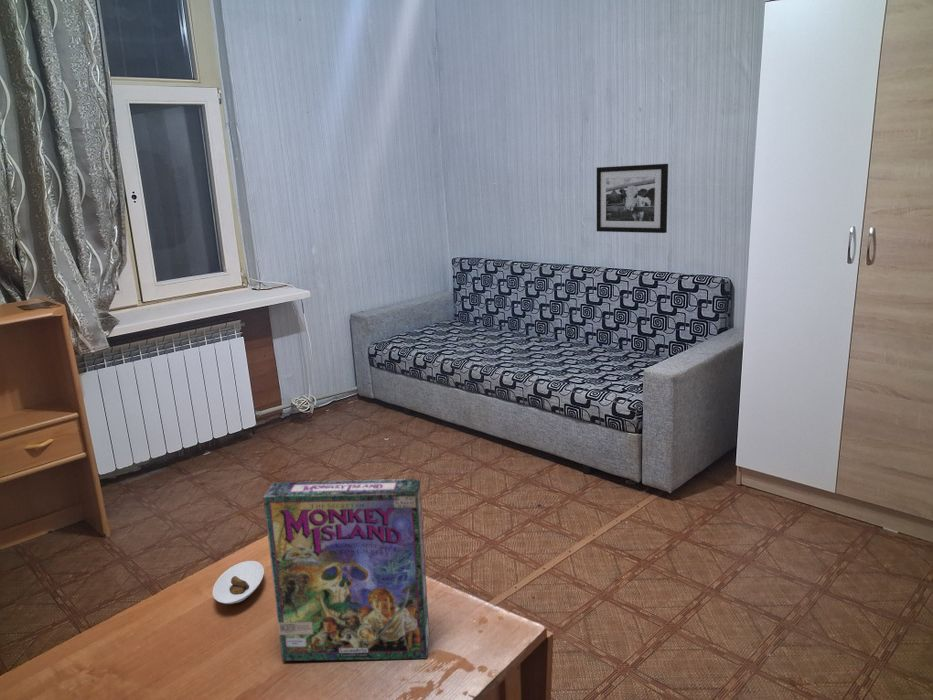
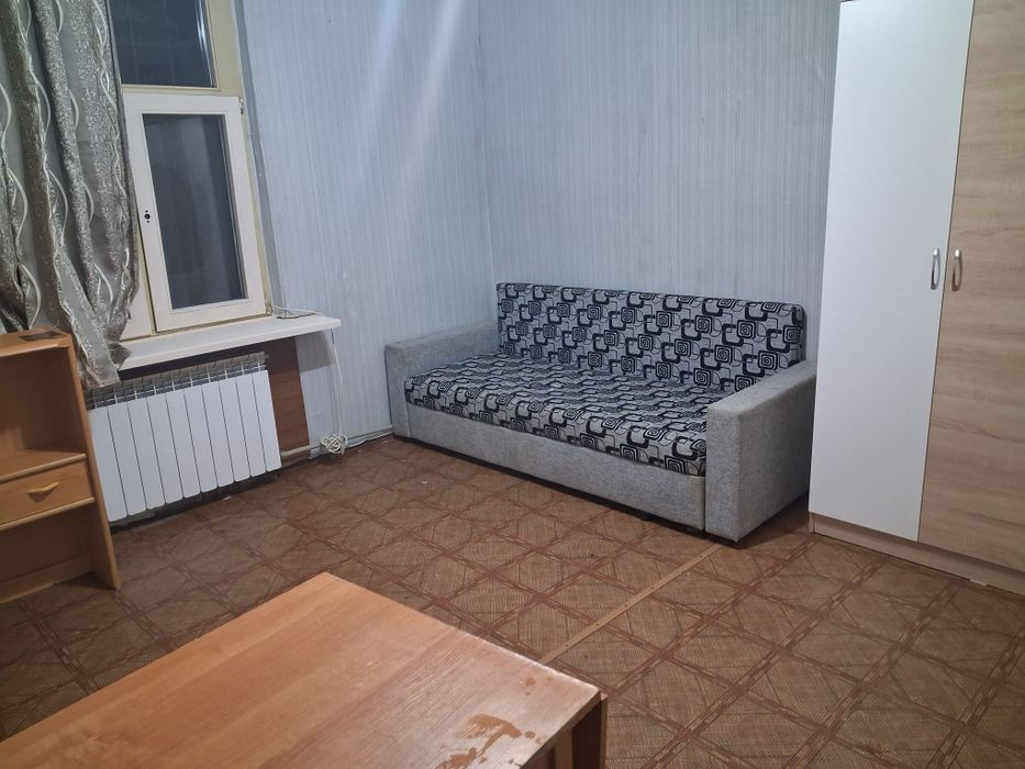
- saucer [212,560,265,605]
- game box [262,478,430,662]
- picture frame [596,163,669,234]
